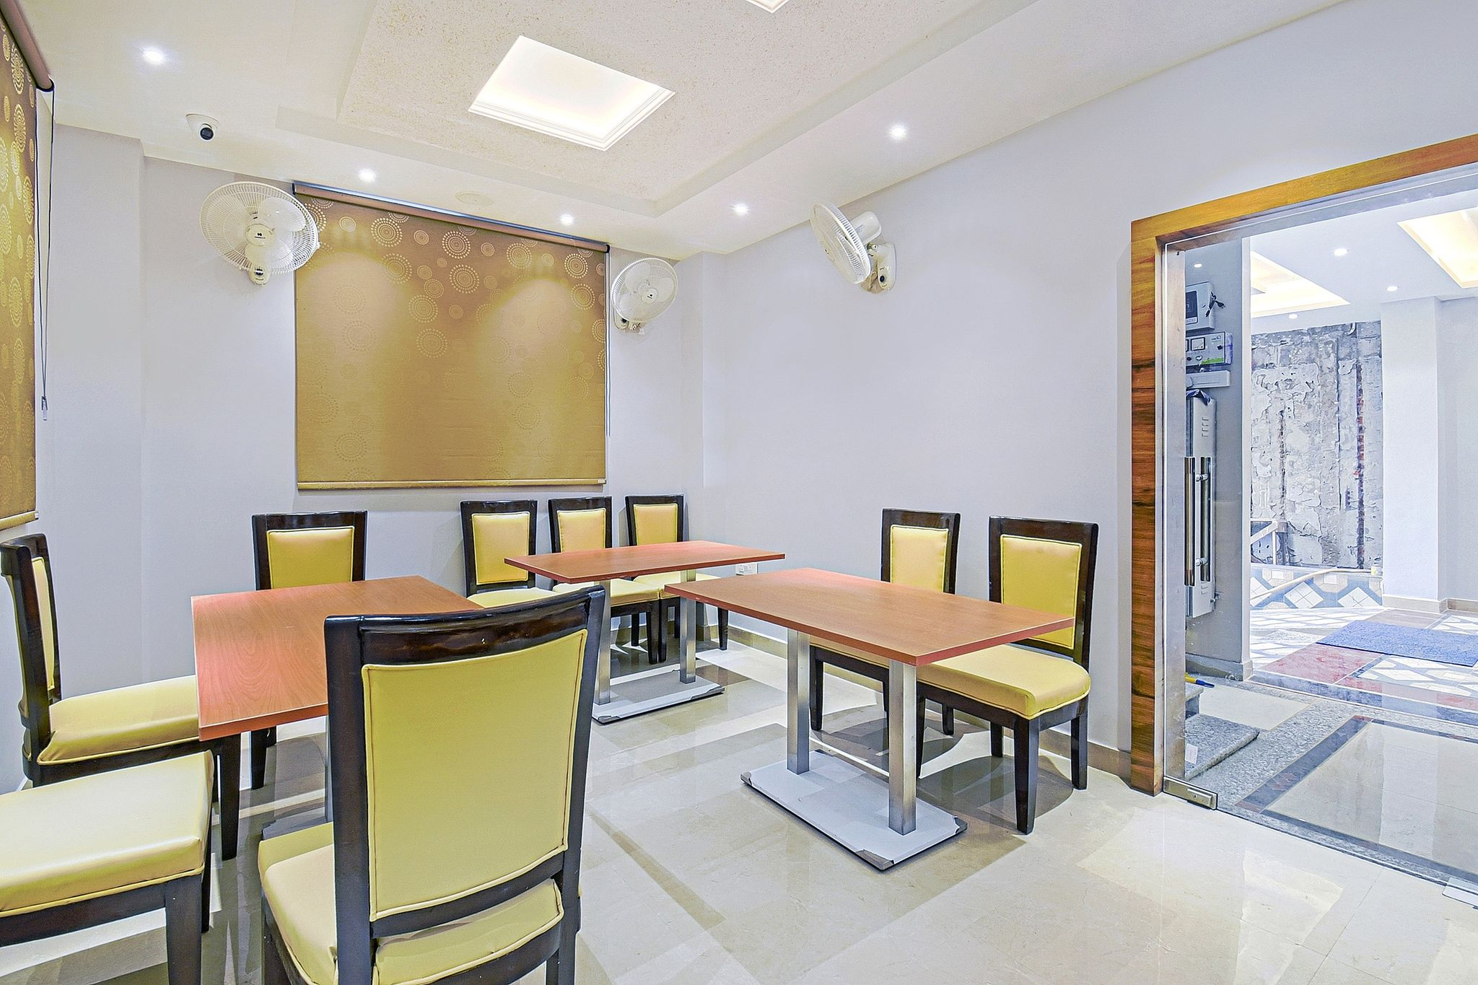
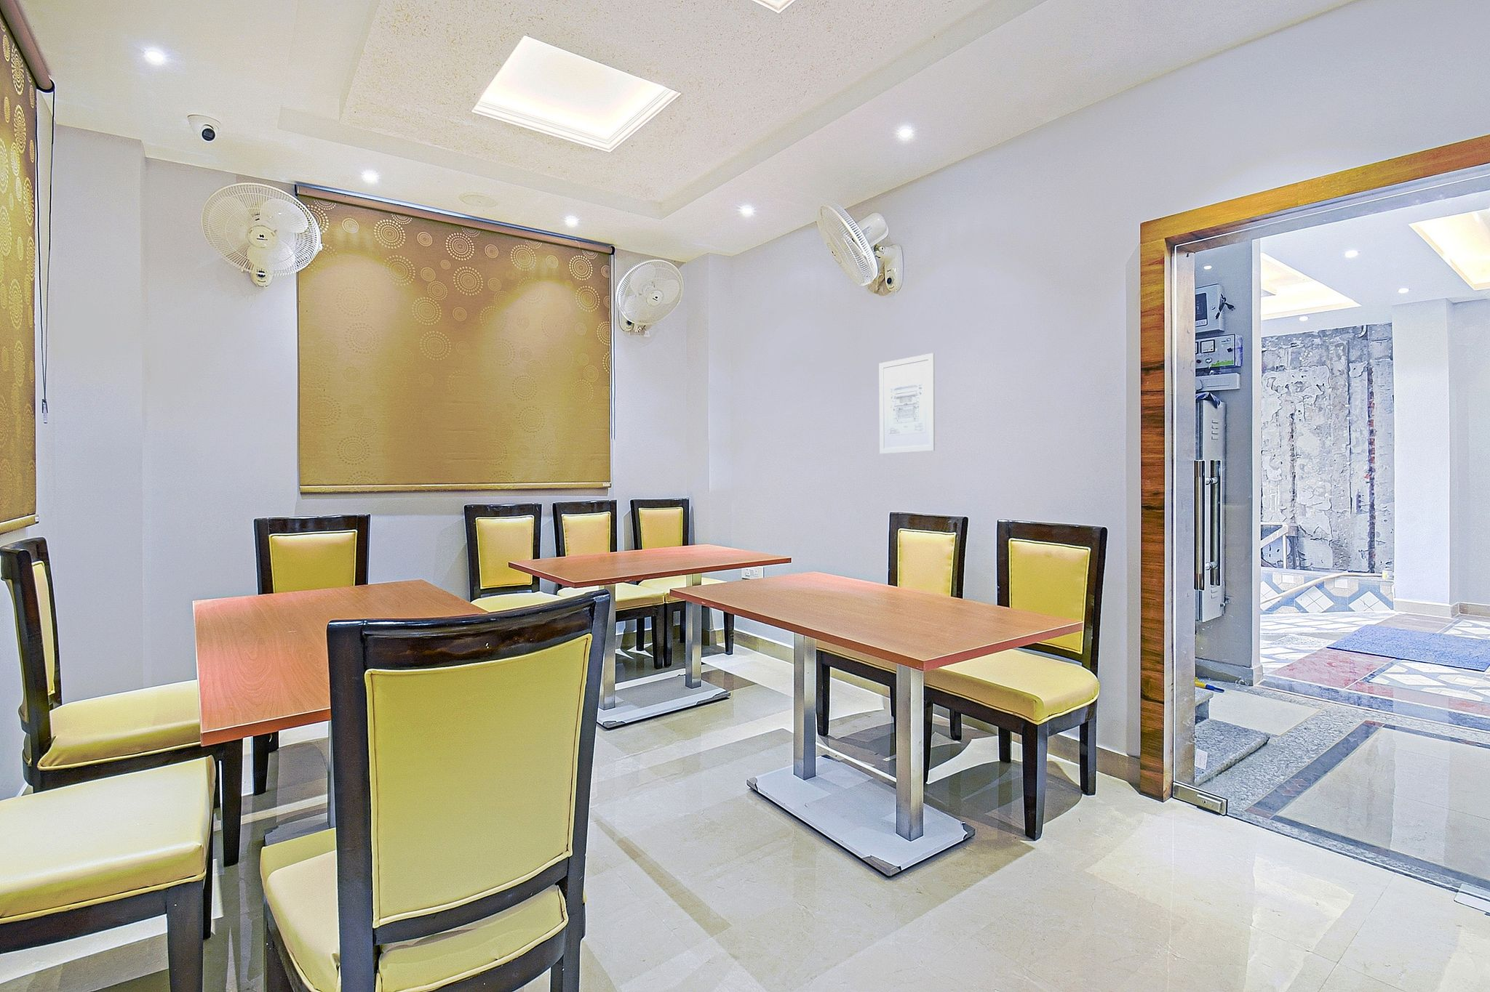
+ wall art [878,352,936,454]
